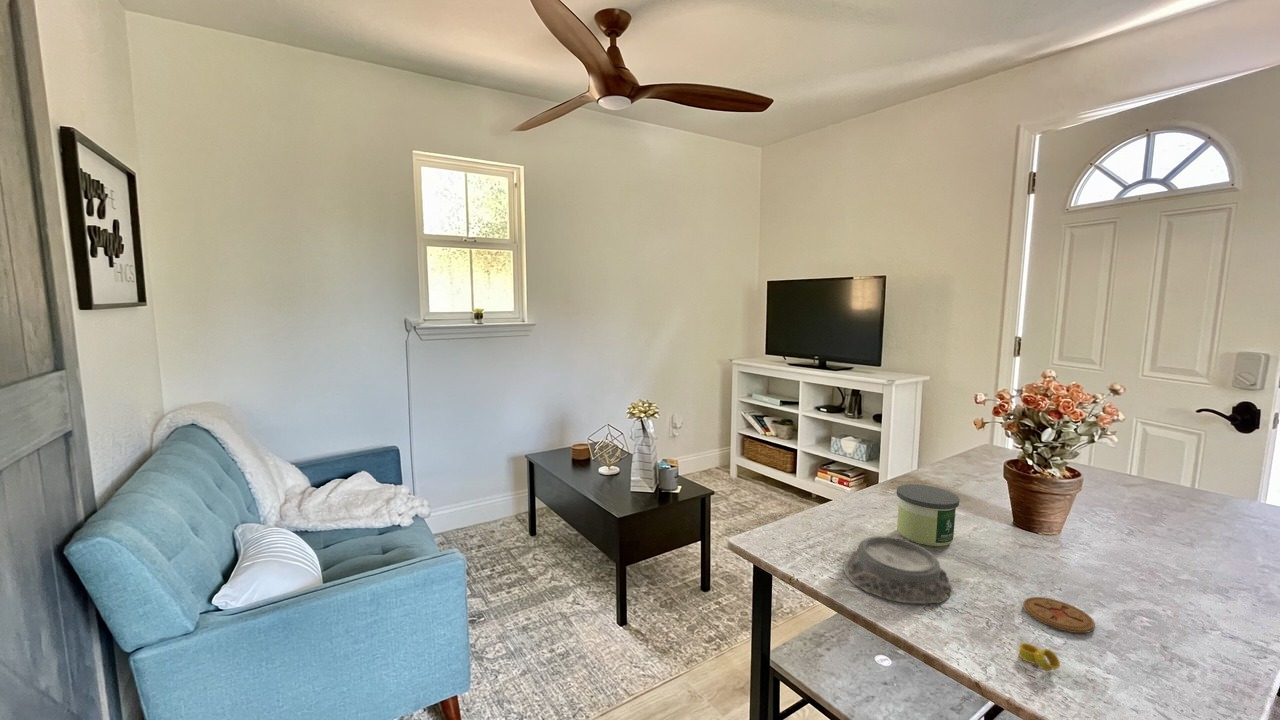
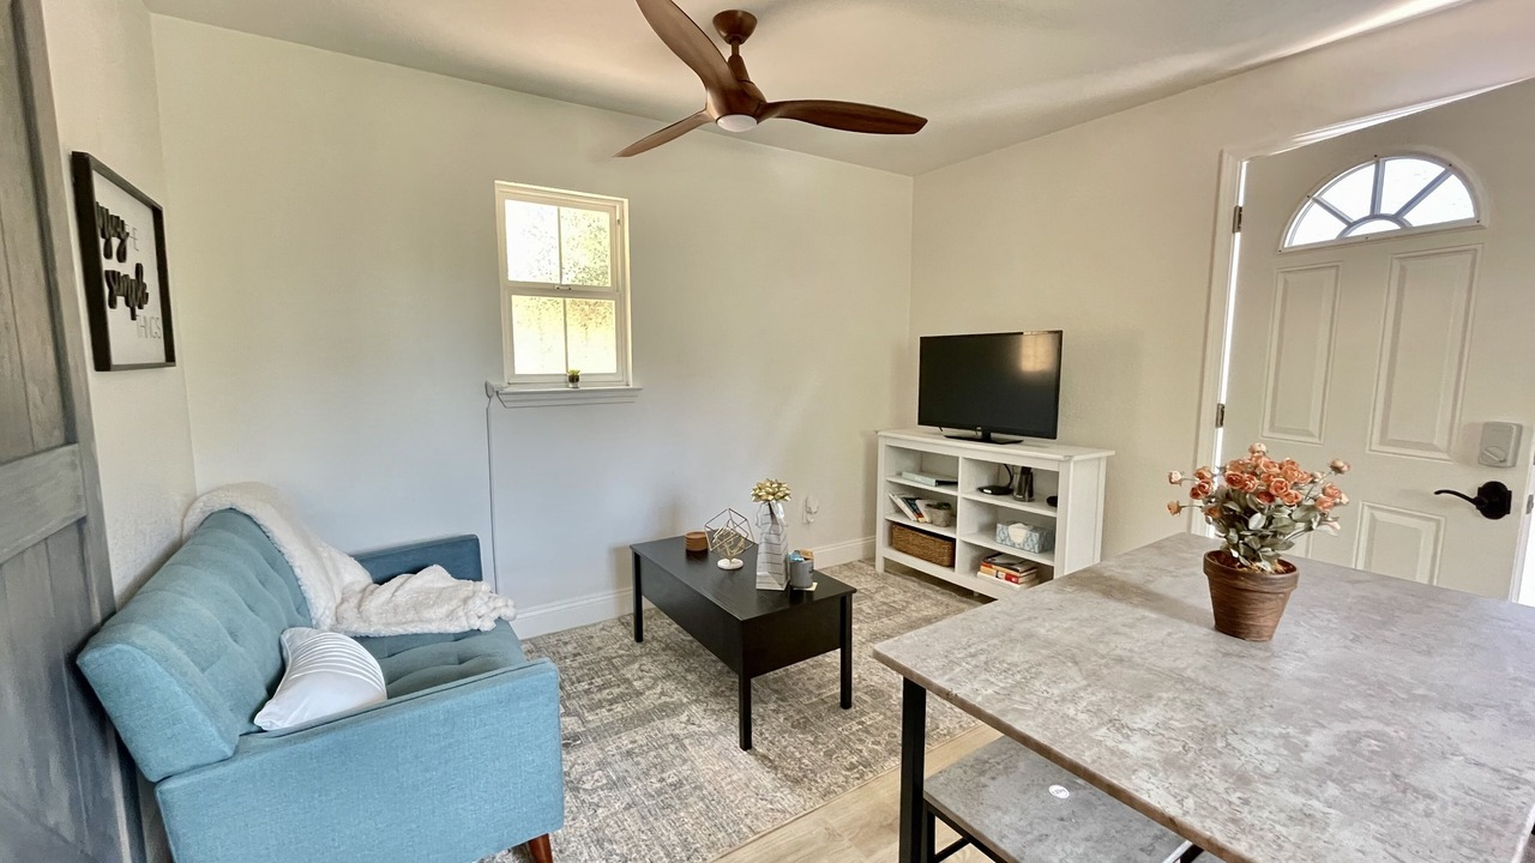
- candle [896,483,961,547]
- coaster [1022,596,1096,634]
- napkin ring [1018,642,1061,672]
- mortar [843,535,953,605]
